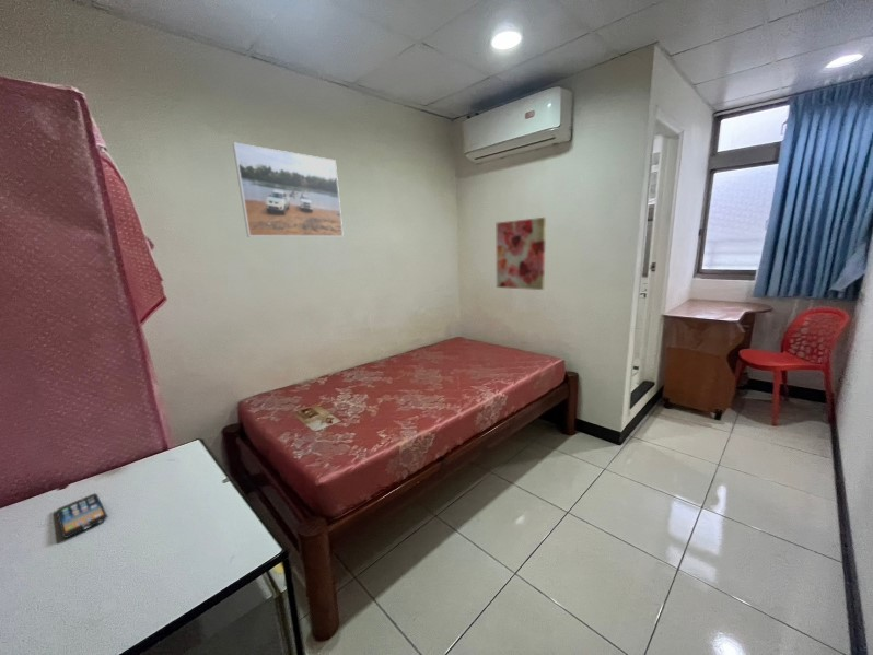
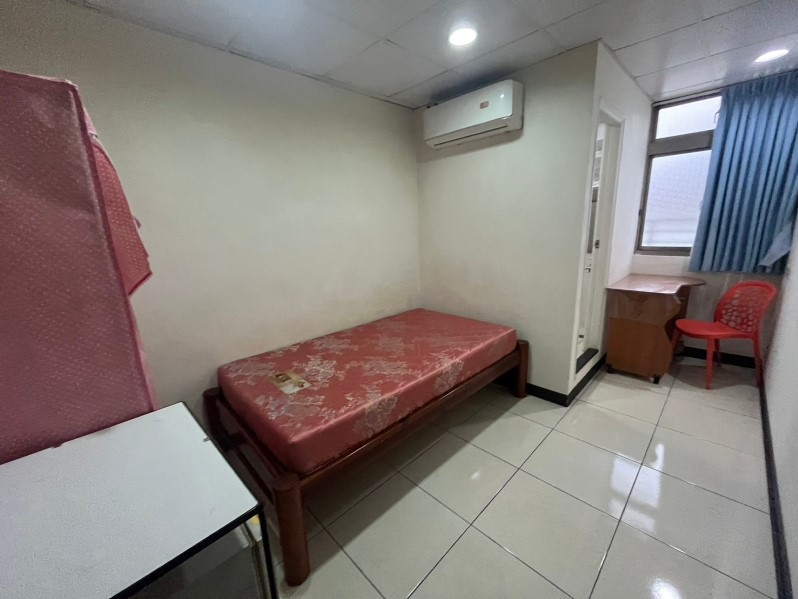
- smartphone [55,492,109,539]
- wall art [496,217,547,291]
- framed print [232,142,345,238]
